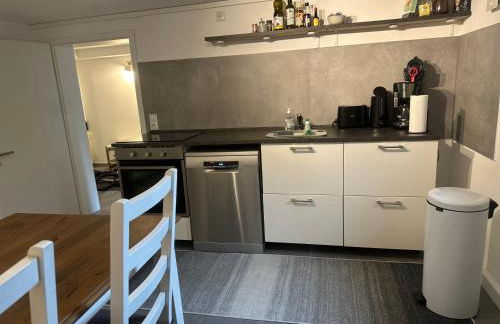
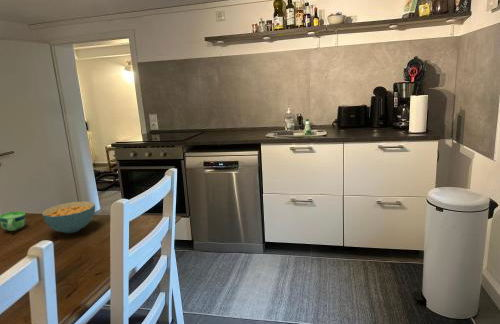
+ cereal bowl [41,200,96,234]
+ cup [0,210,26,232]
